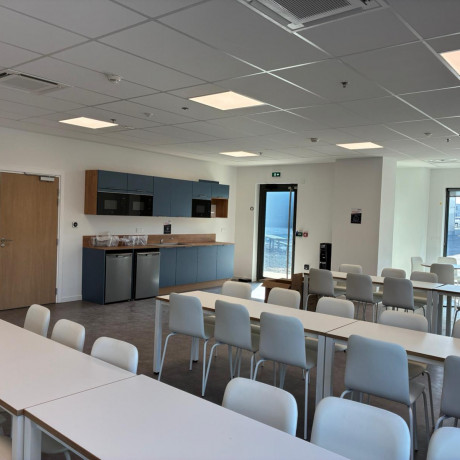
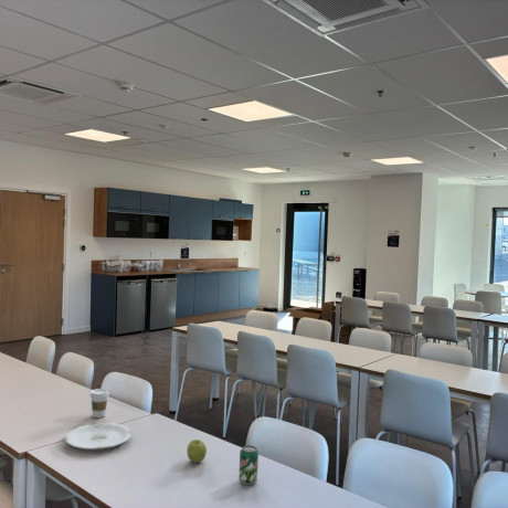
+ coffee cup [88,388,110,419]
+ beverage can [237,445,260,486]
+ apple [186,438,208,464]
+ plate [64,422,133,451]
